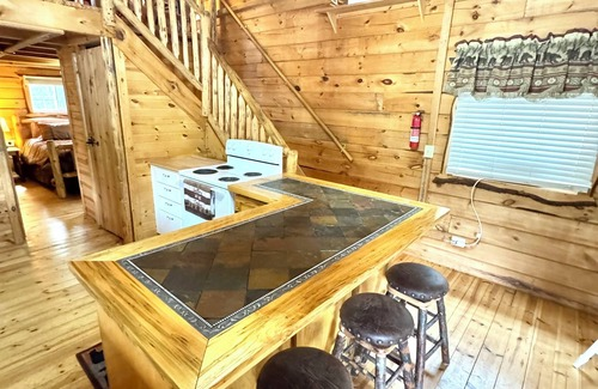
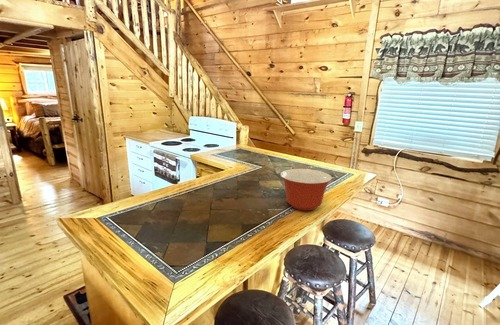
+ mixing bowl [279,168,333,211]
